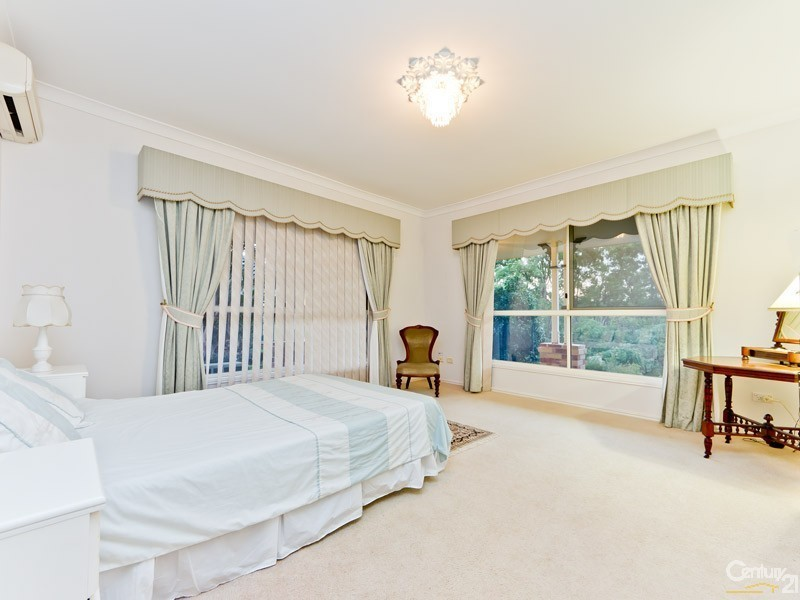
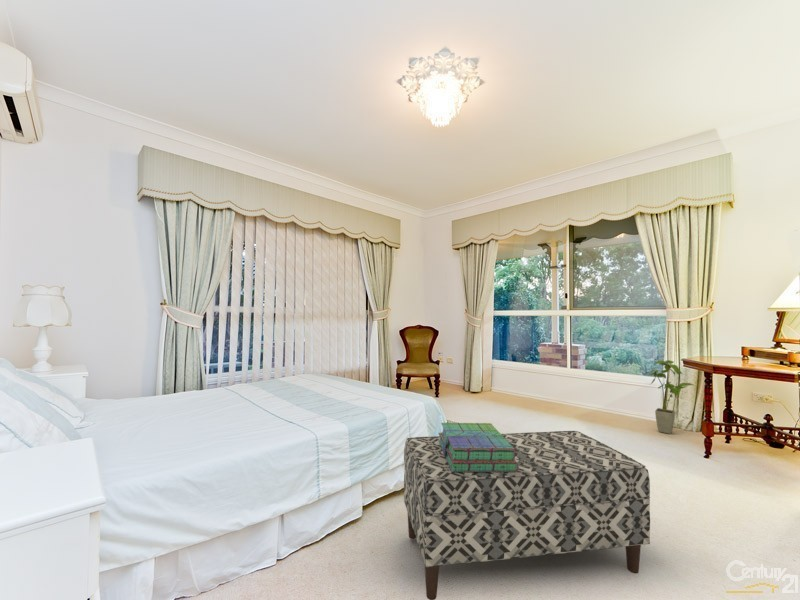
+ house plant [648,359,698,435]
+ bench [403,430,651,600]
+ stack of books [438,422,519,472]
